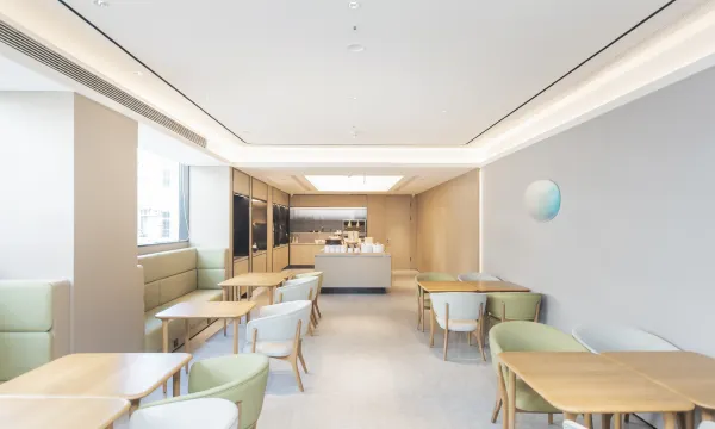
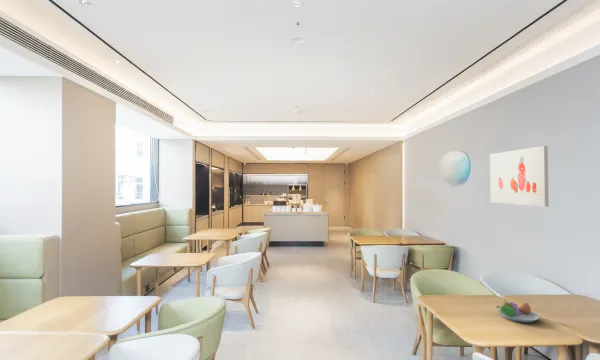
+ wall art [489,145,550,208]
+ fruit bowl [495,298,540,323]
